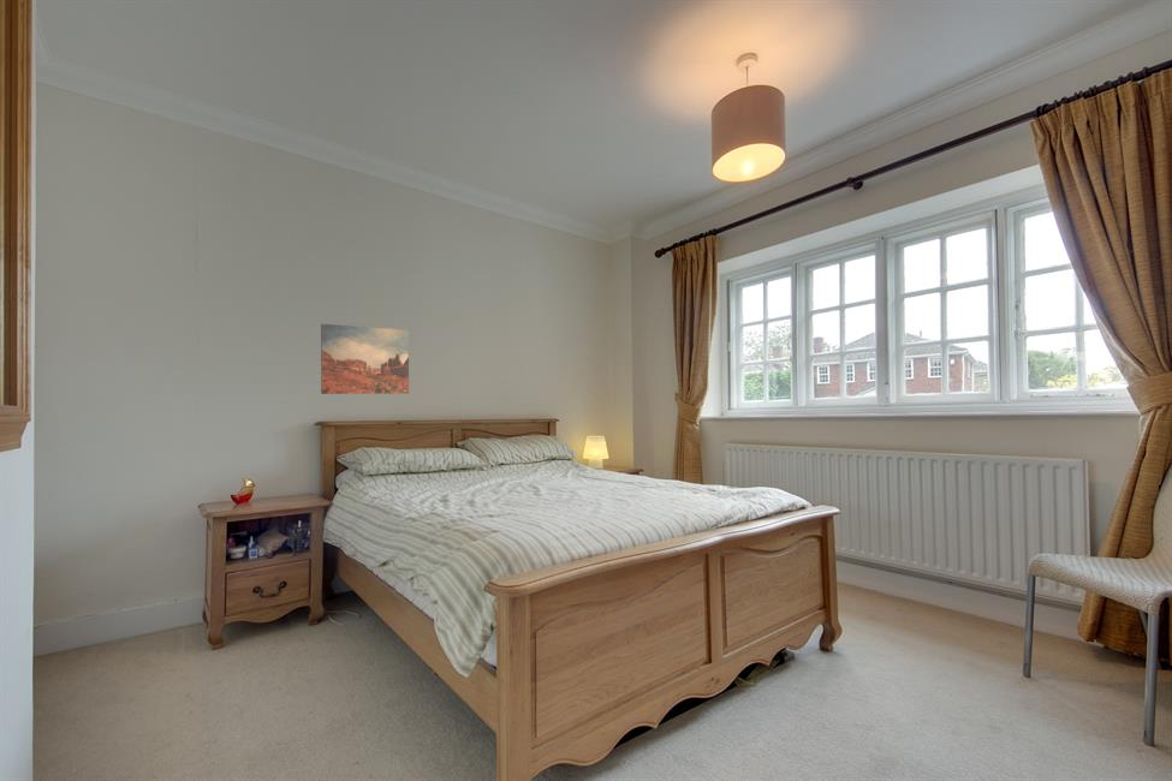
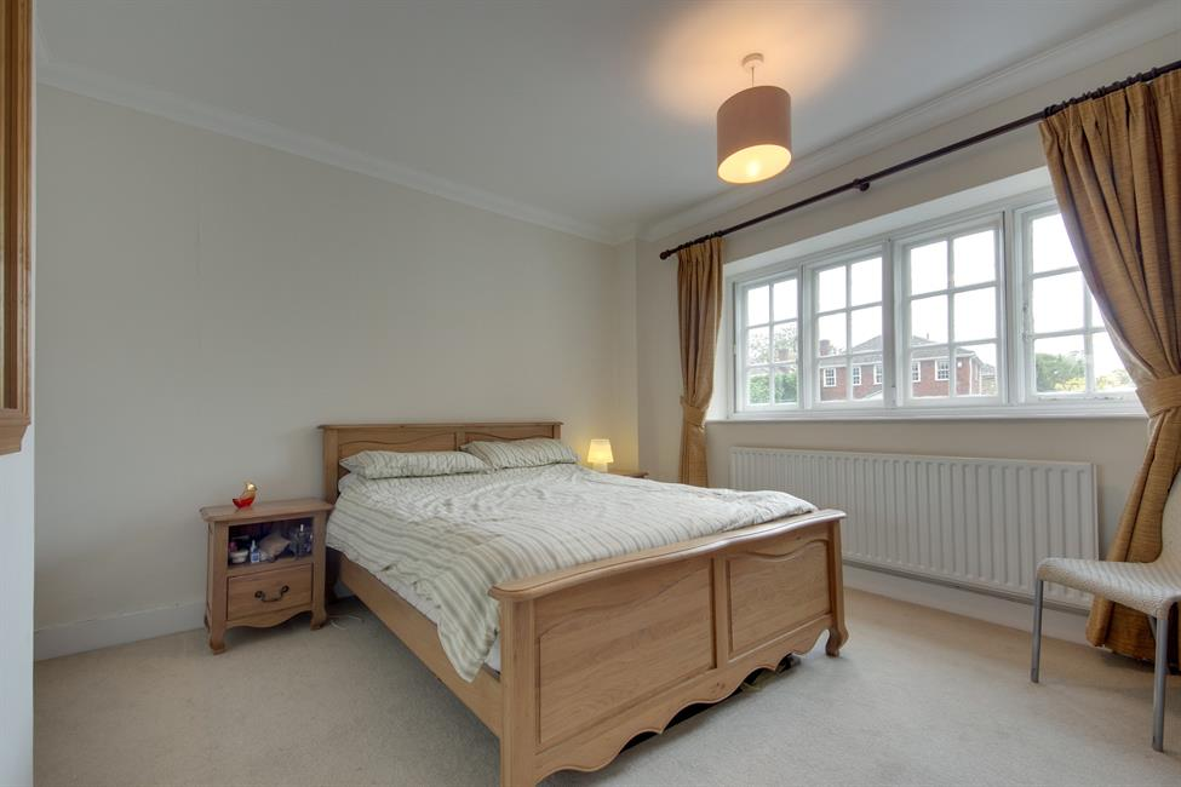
- wall art [320,323,410,395]
